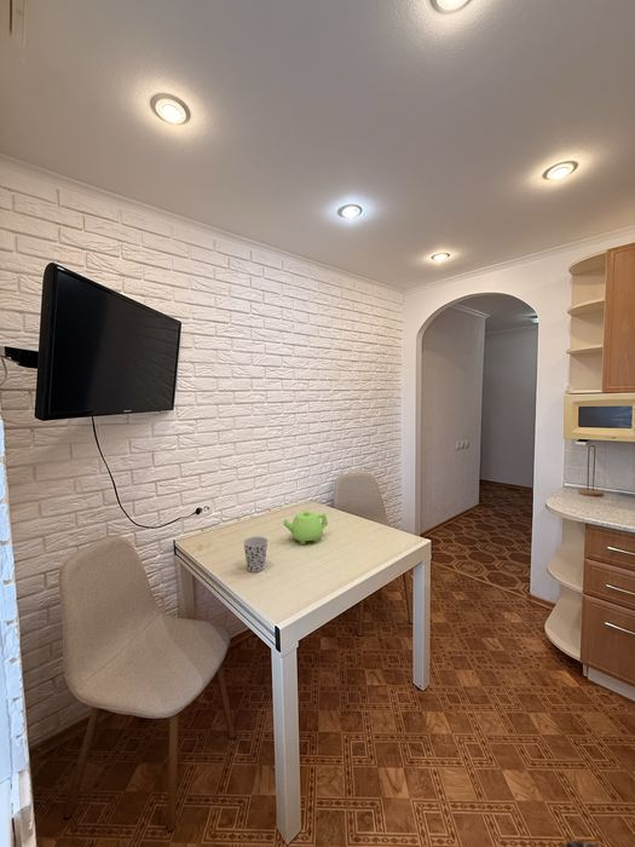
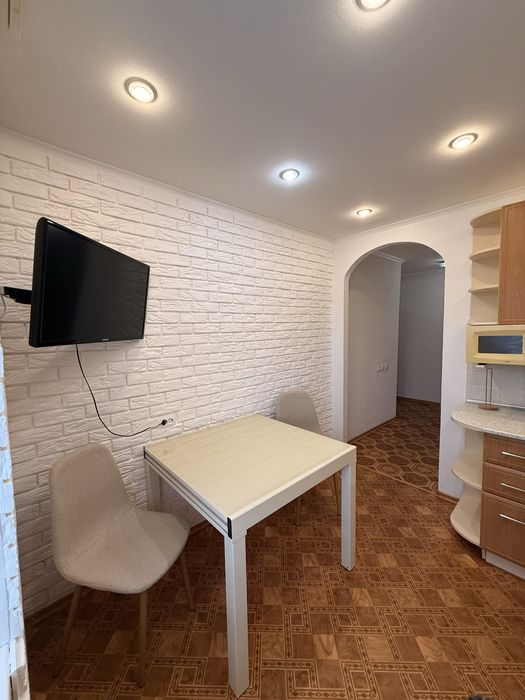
- cup [242,536,270,574]
- teapot [282,509,329,546]
